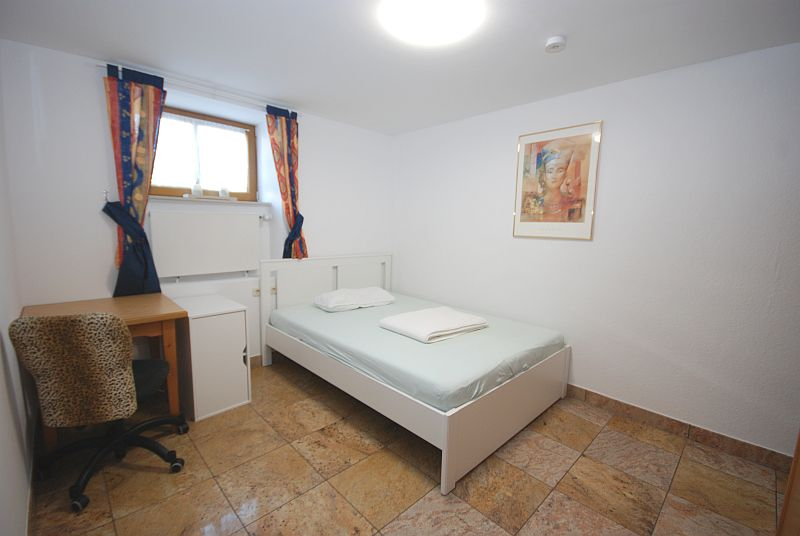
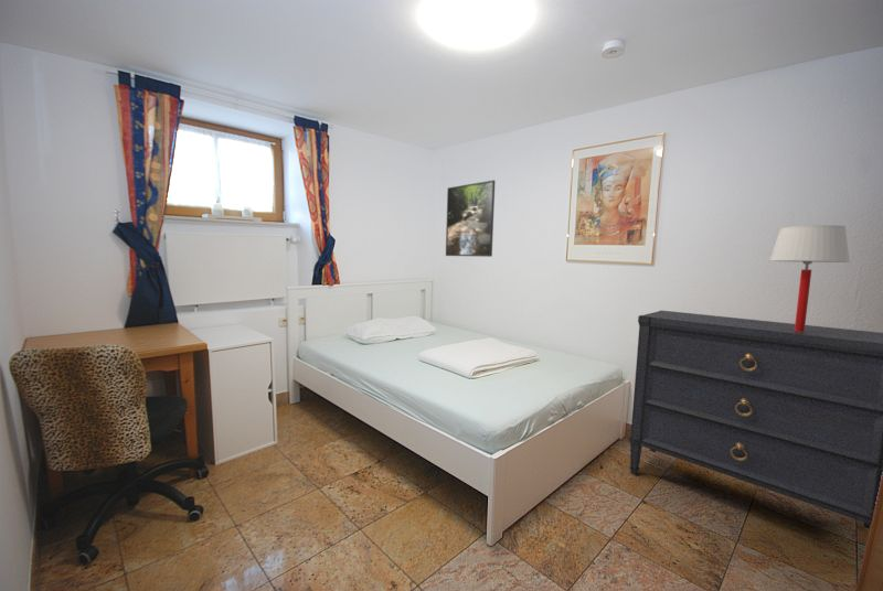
+ table lamp [768,224,851,332]
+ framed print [445,179,496,258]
+ dresser [628,310,883,529]
